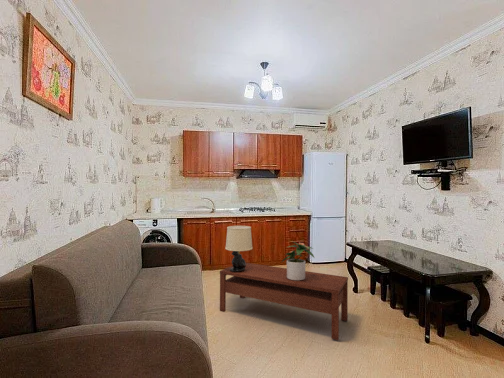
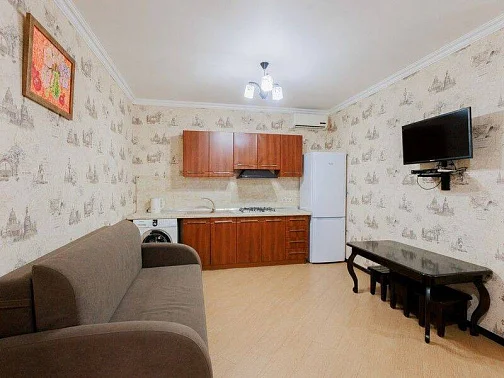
- potted plant [281,241,315,281]
- table lamp [224,225,254,272]
- coffee table [219,262,349,341]
